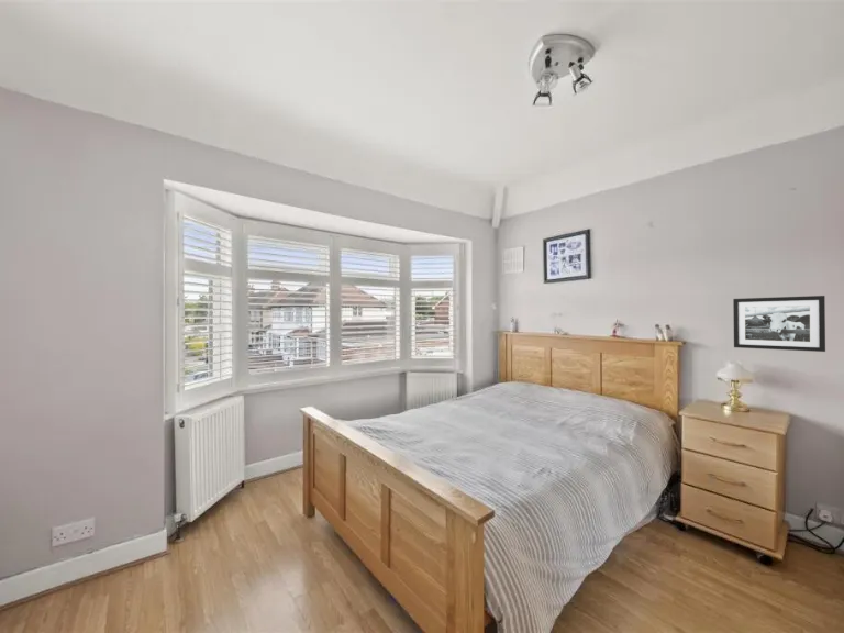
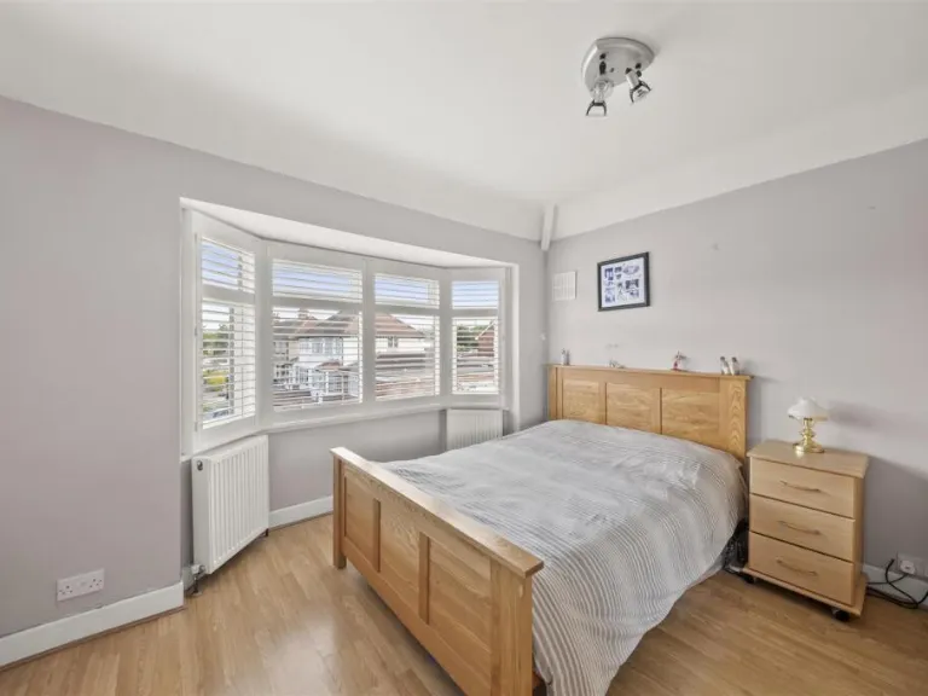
- picture frame [732,295,826,353]
